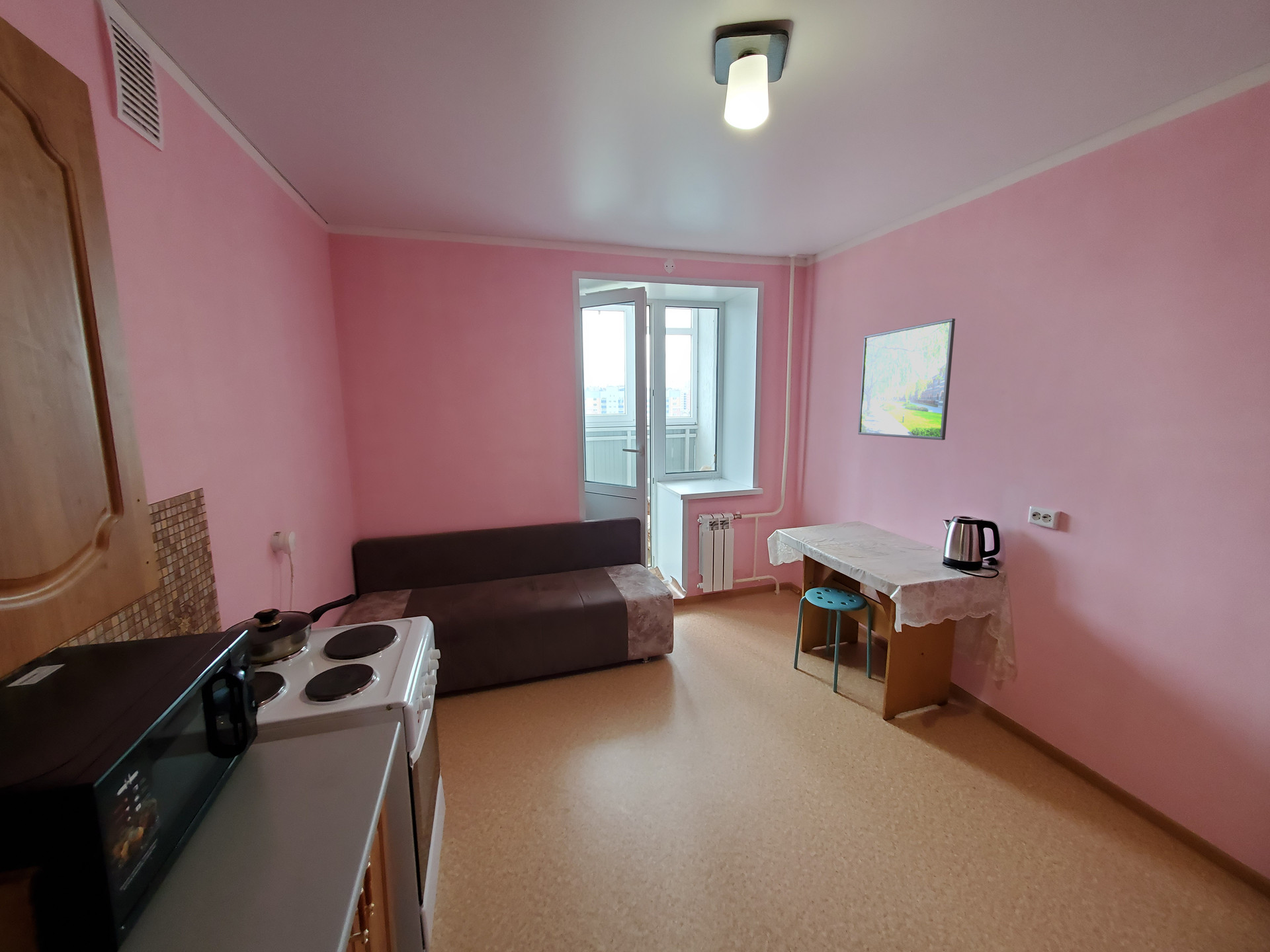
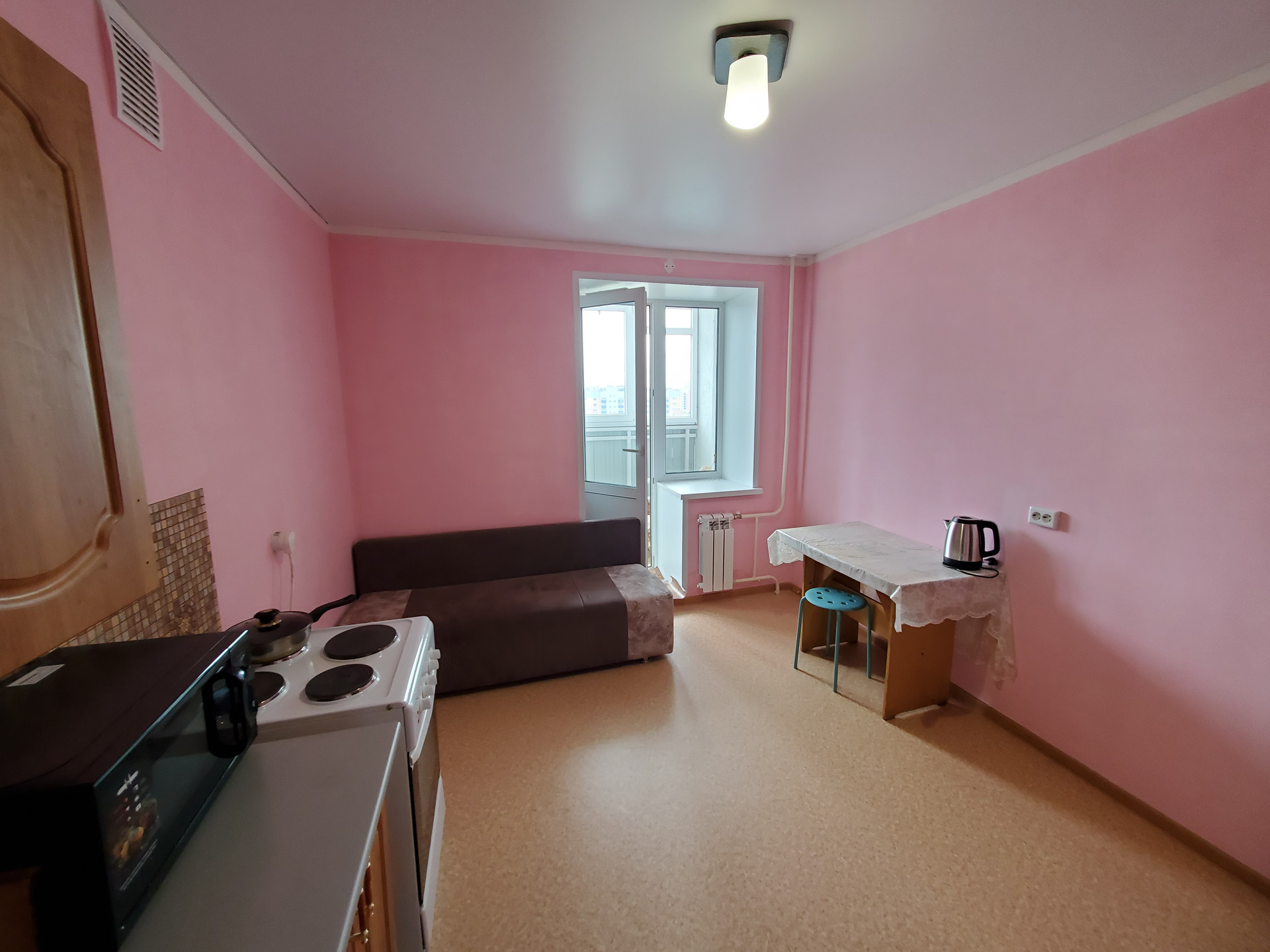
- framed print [858,318,956,441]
